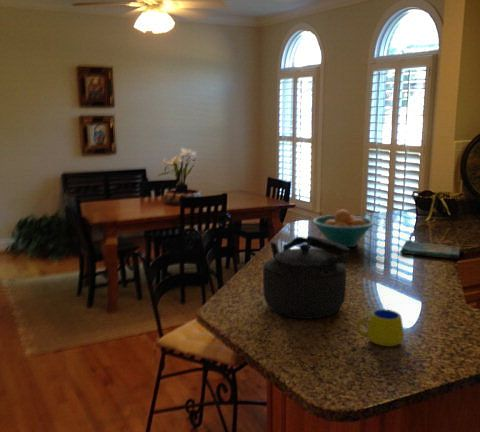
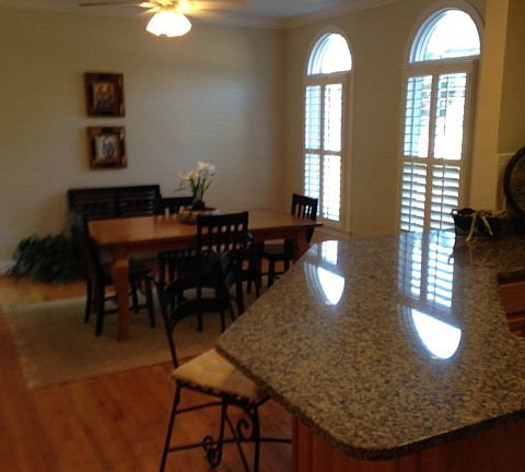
- dish towel [399,240,462,260]
- kettle [262,235,351,320]
- mug [356,308,405,347]
- fruit bowl [312,209,376,248]
